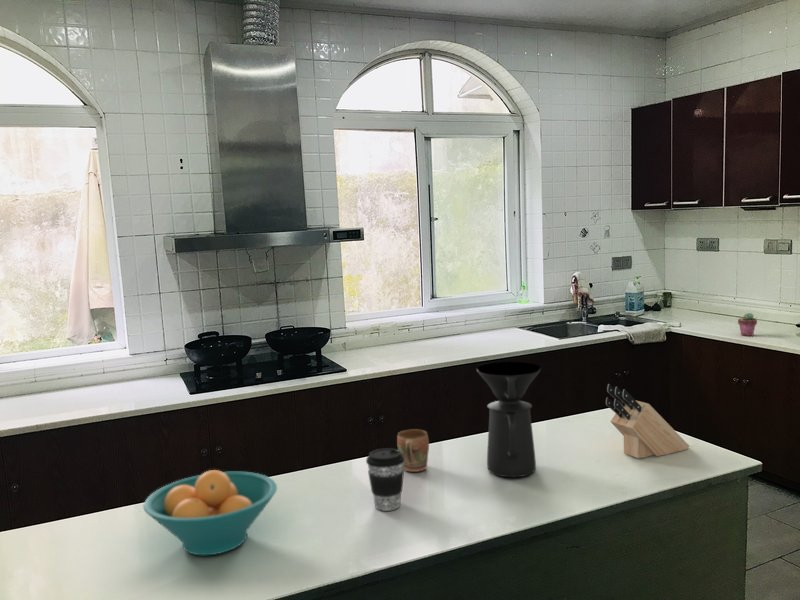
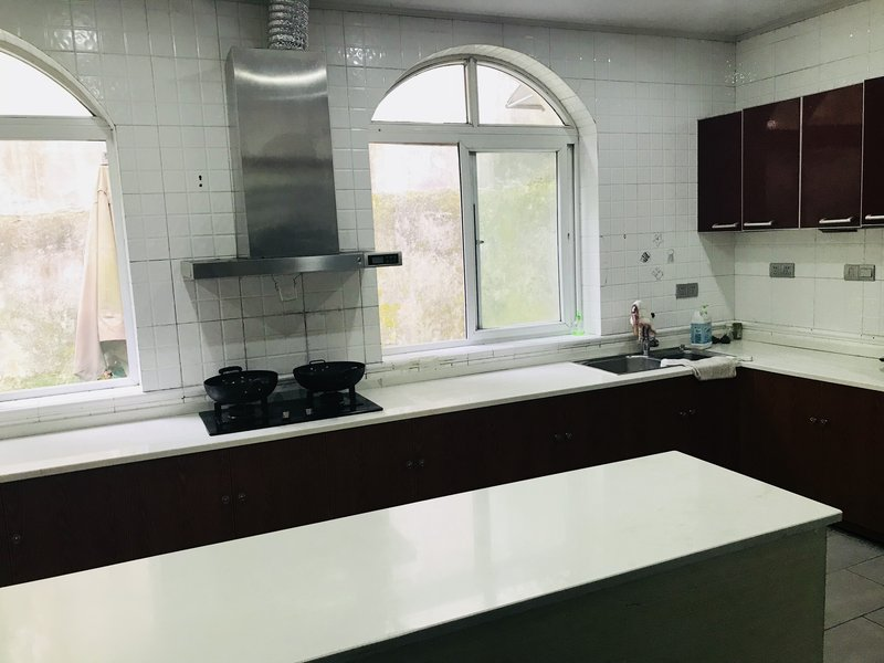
- potted succulent [737,312,758,337]
- coffee cup [365,447,405,512]
- mug [396,428,430,473]
- knife block [604,383,691,460]
- fruit bowl [142,469,278,556]
- coffee maker [476,361,542,478]
